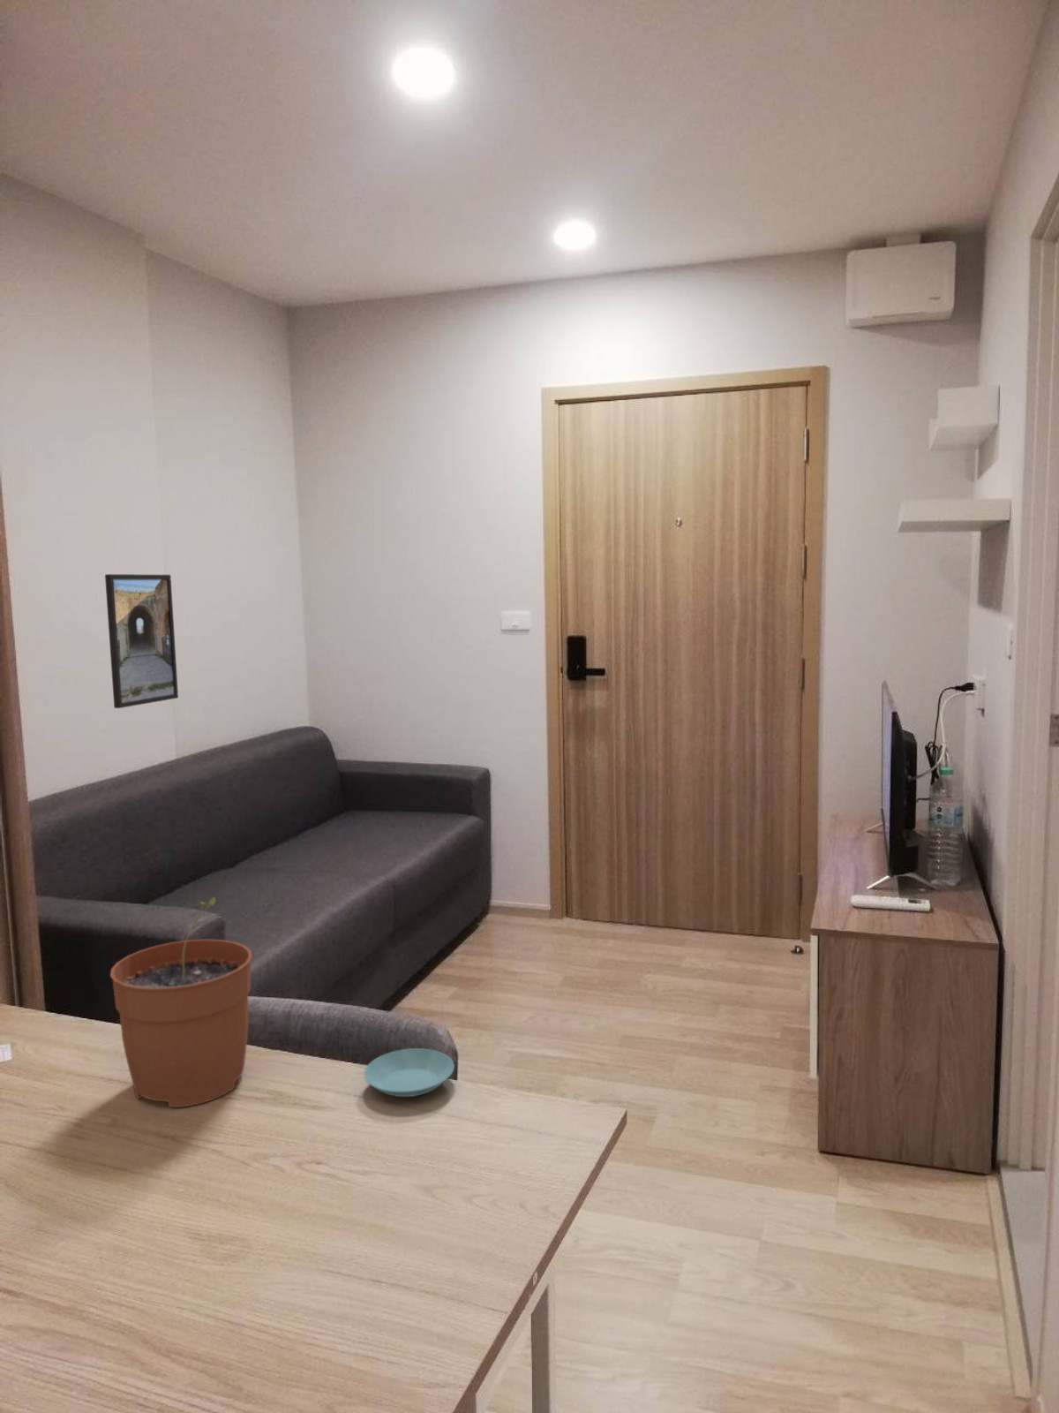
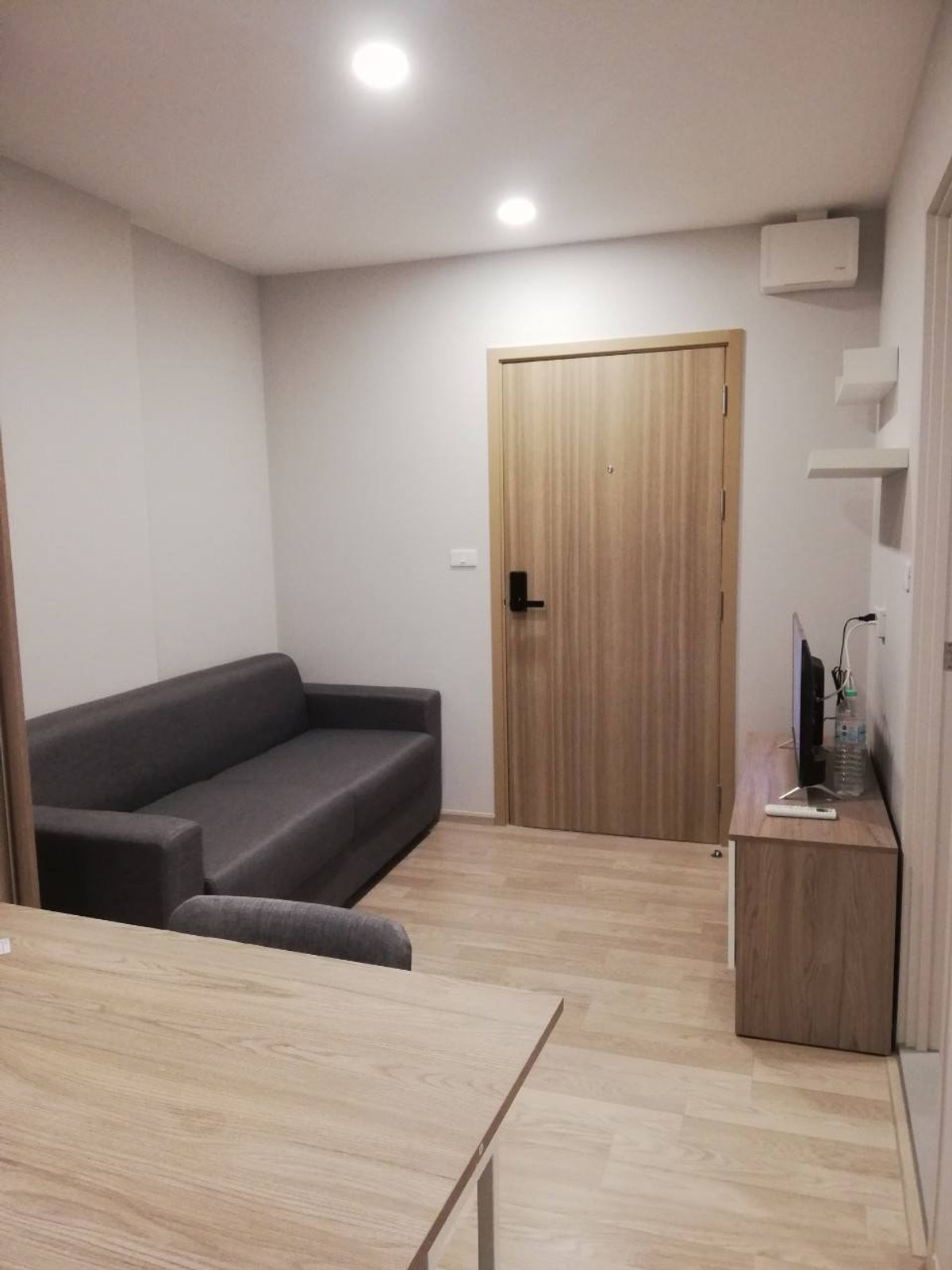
- plant pot [109,897,254,1108]
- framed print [105,573,179,709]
- saucer [363,1047,455,1098]
